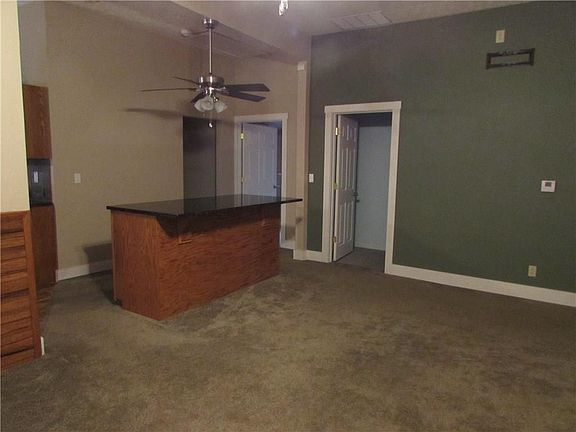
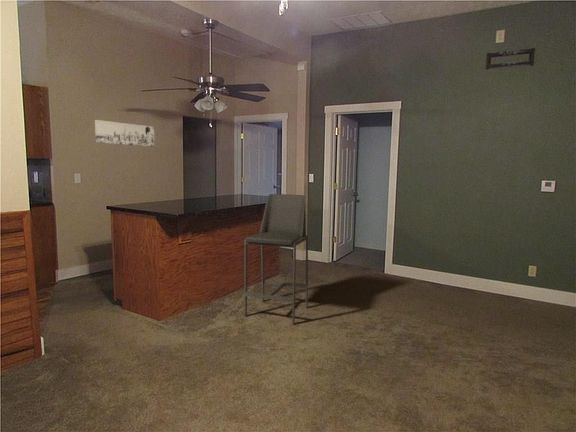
+ bar stool [243,193,309,324]
+ wall art [94,119,156,148]
